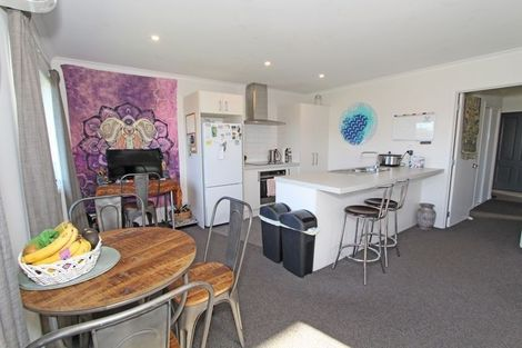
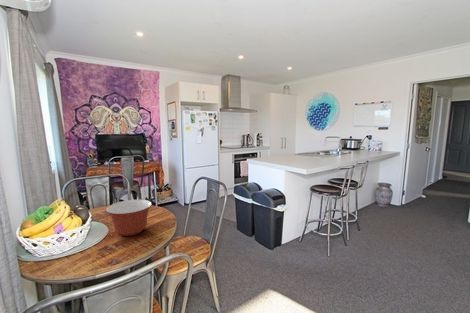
+ mixing bowl [105,199,153,237]
